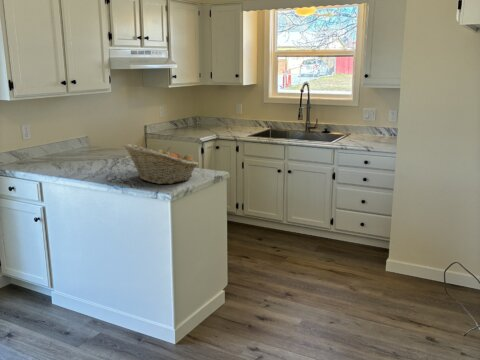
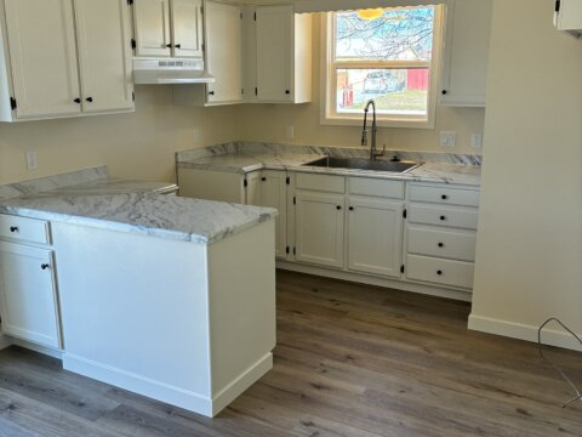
- fruit basket [123,143,200,185]
